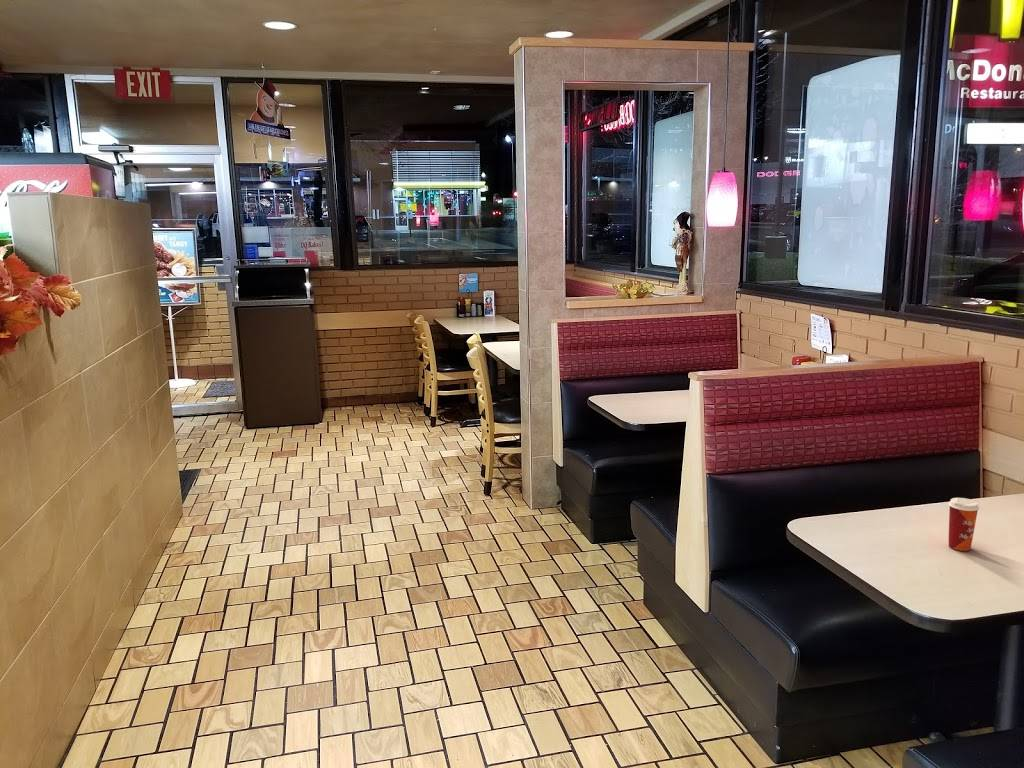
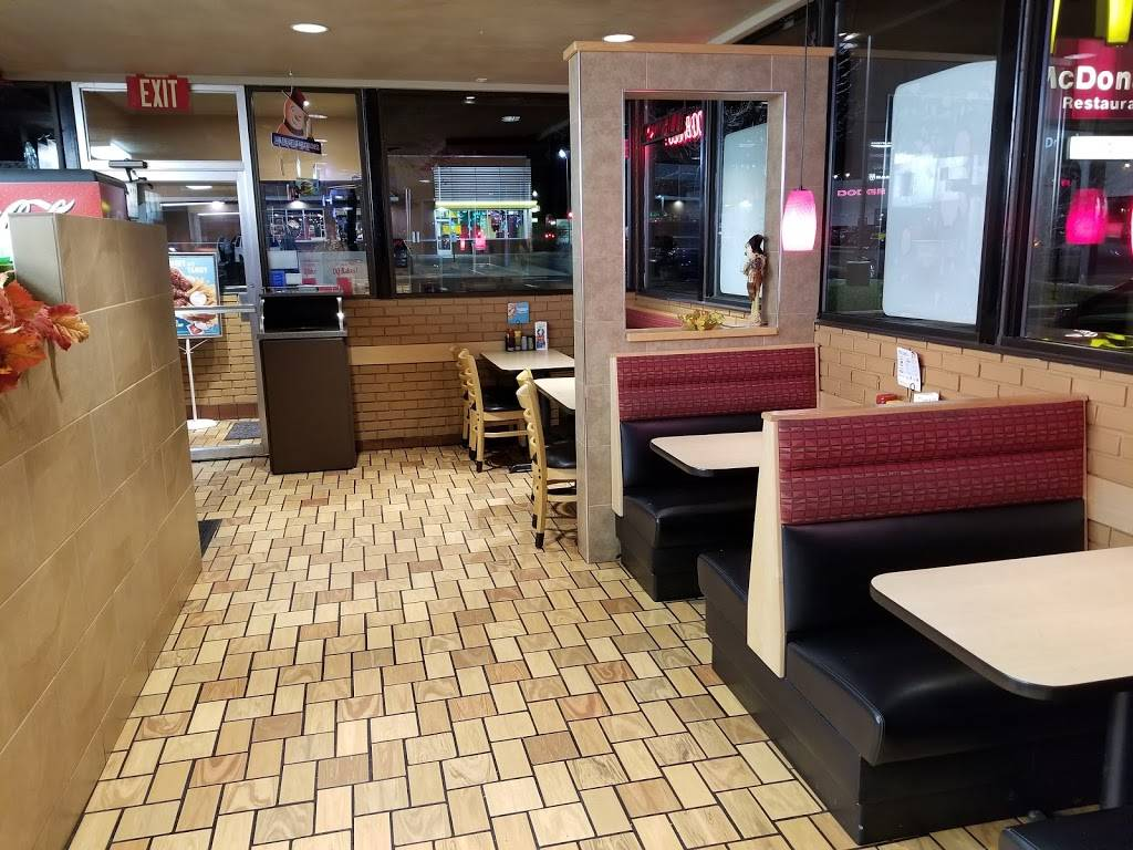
- paper cup [948,497,980,552]
